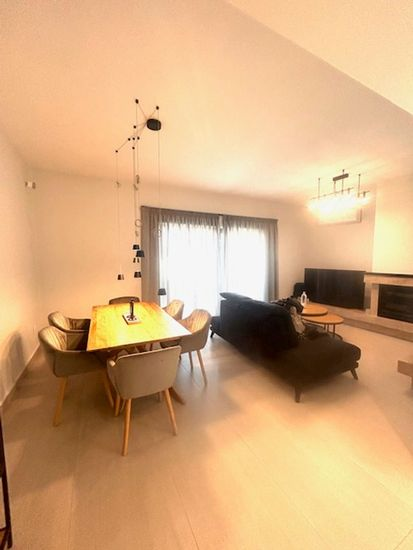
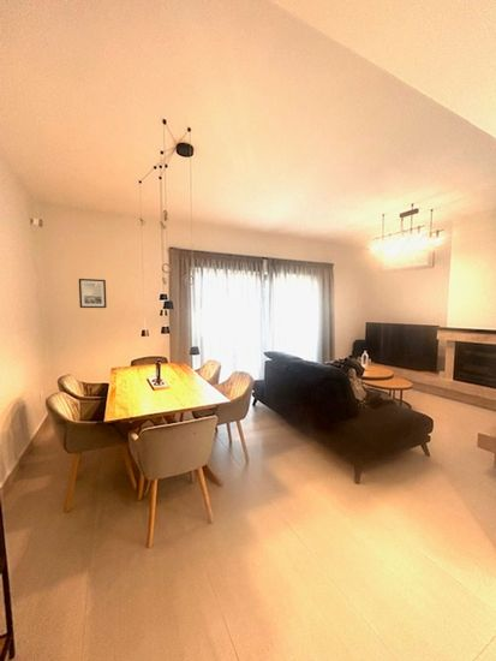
+ wall art [78,278,108,309]
